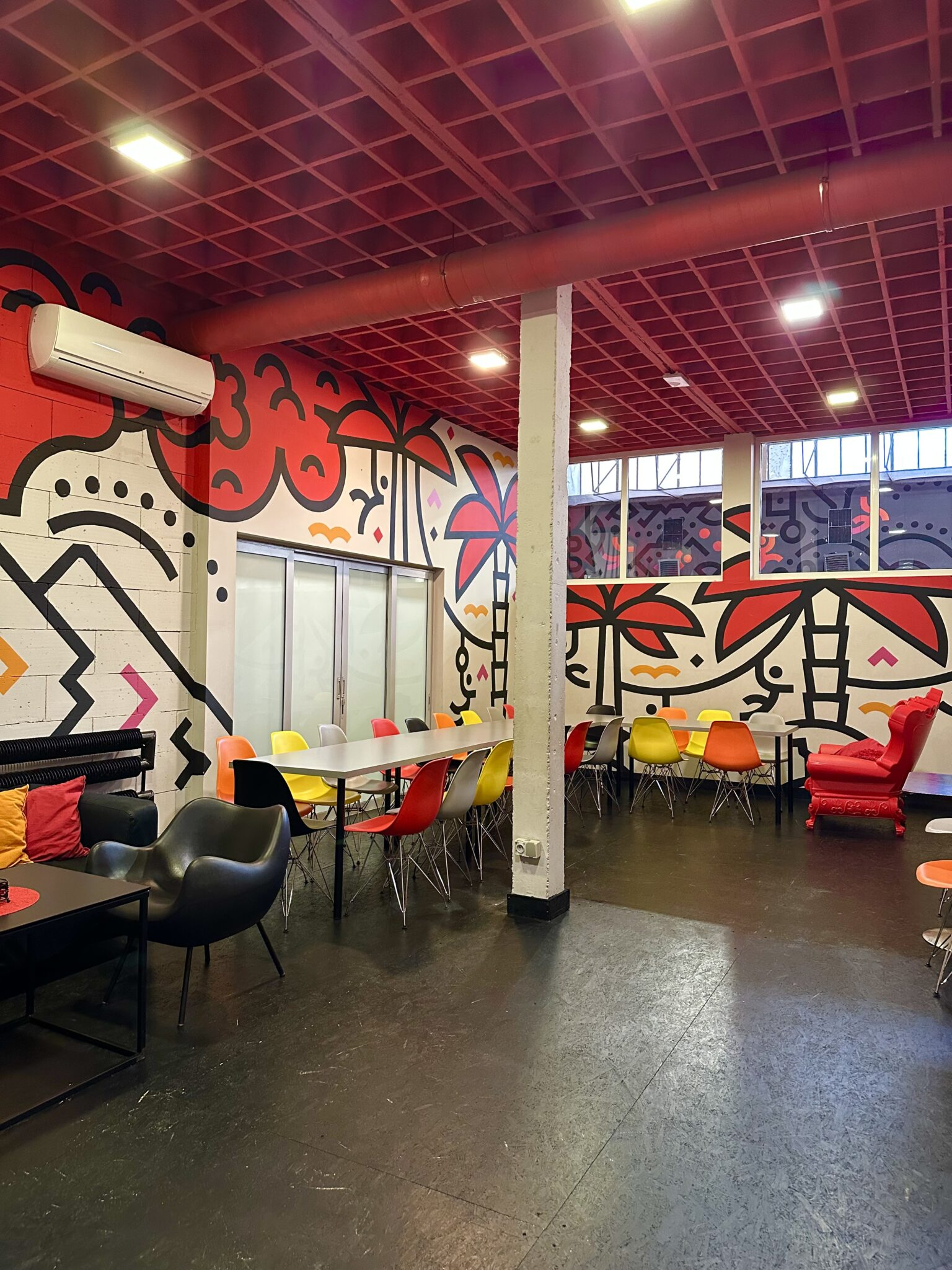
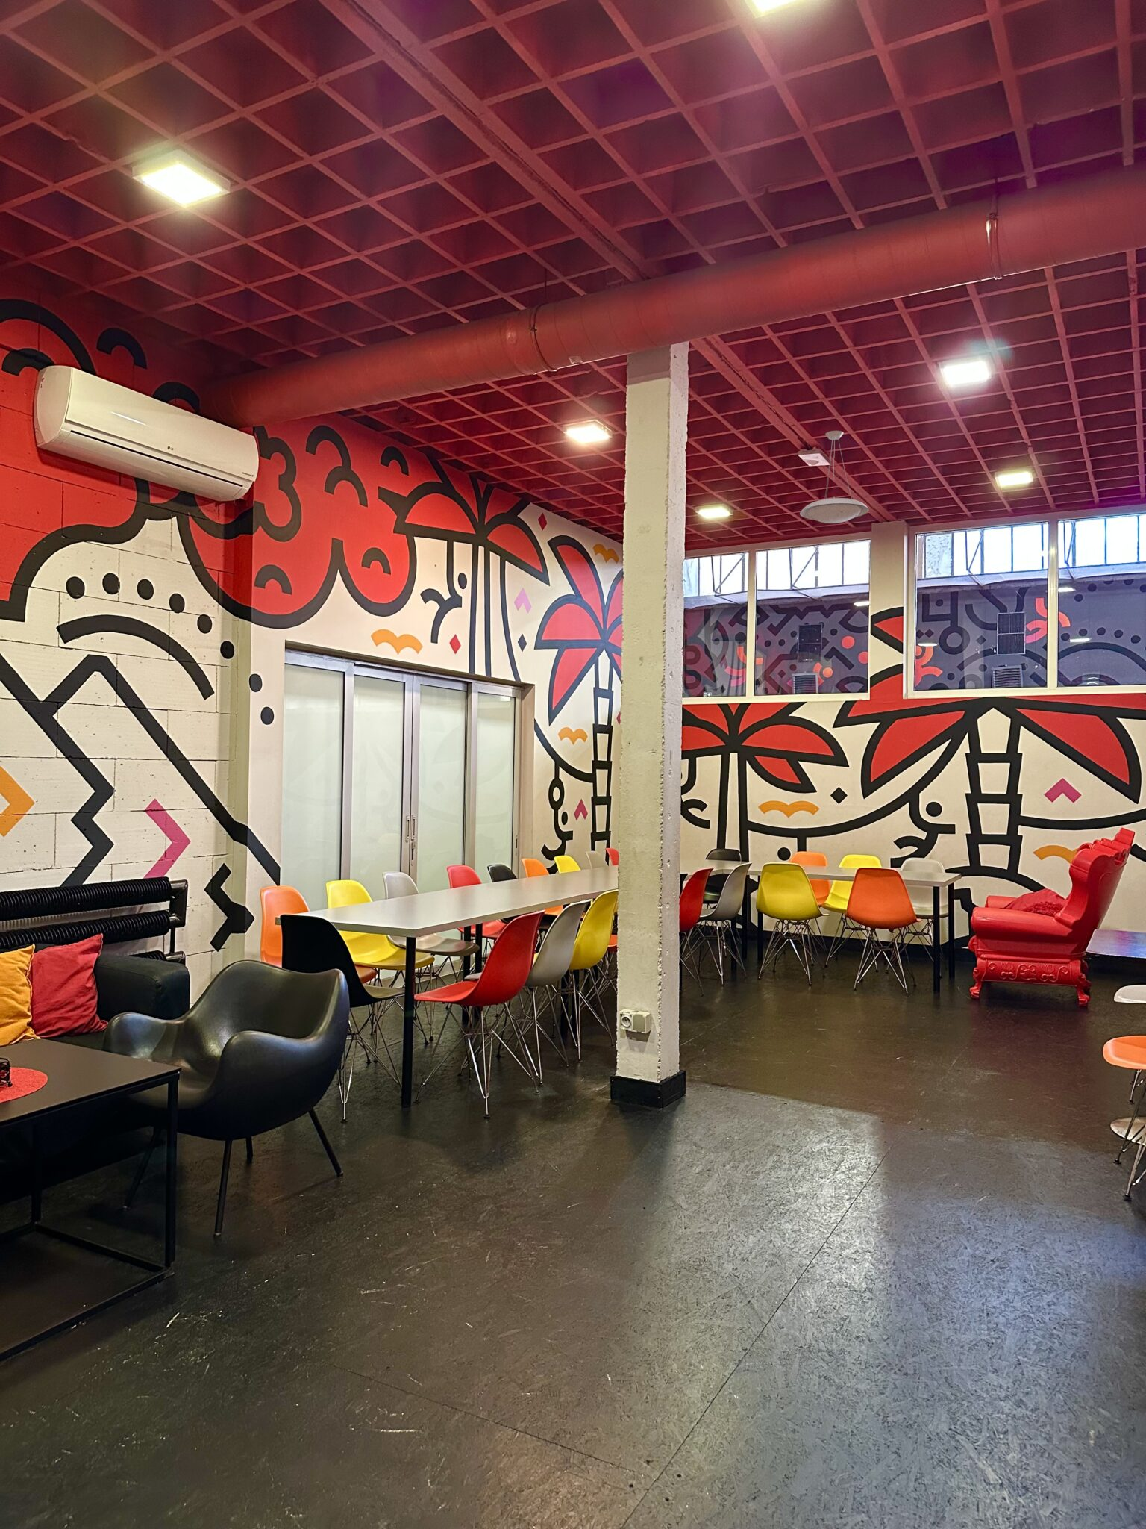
+ pendant lamp [799,430,869,524]
